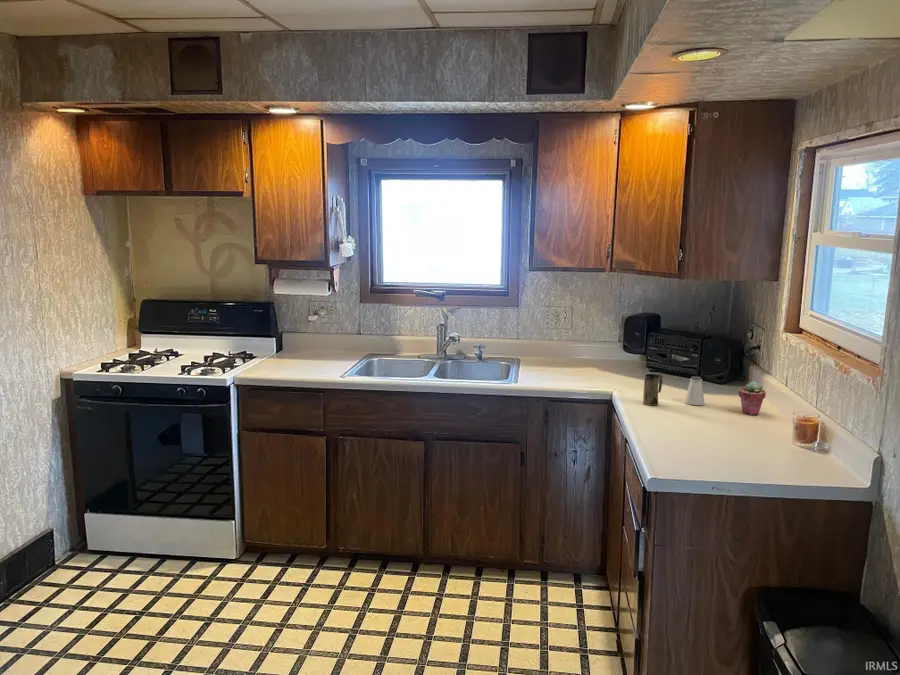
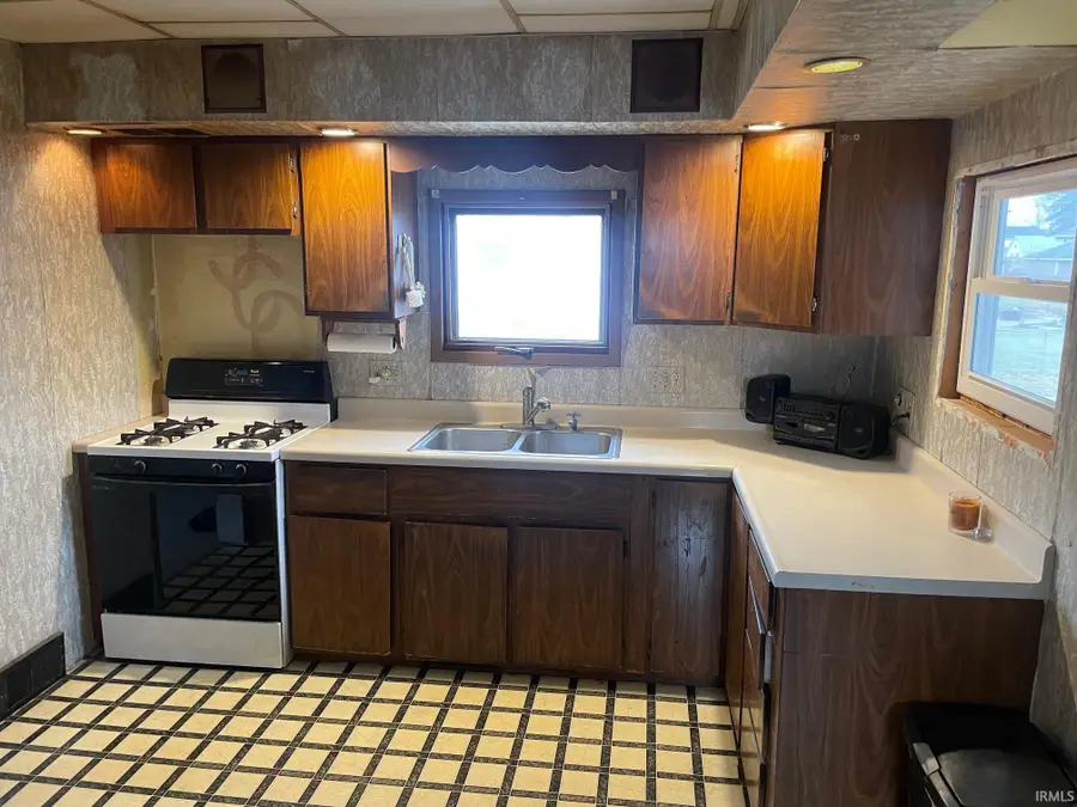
- mug [642,373,663,406]
- potted succulent [738,380,767,416]
- saltshaker [684,375,706,406]
